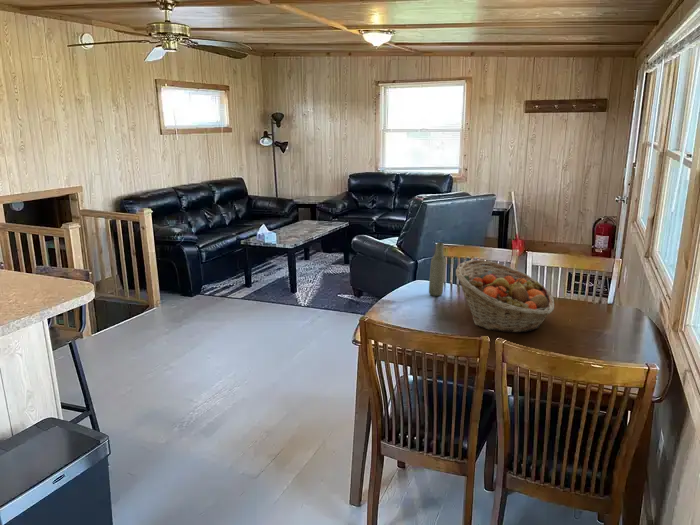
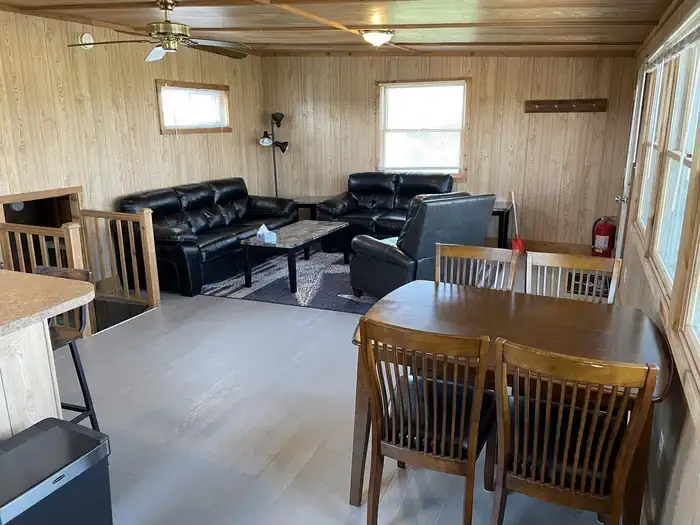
- bottle [428,241,447,297]
- fruit basket [455,259,555,333]
